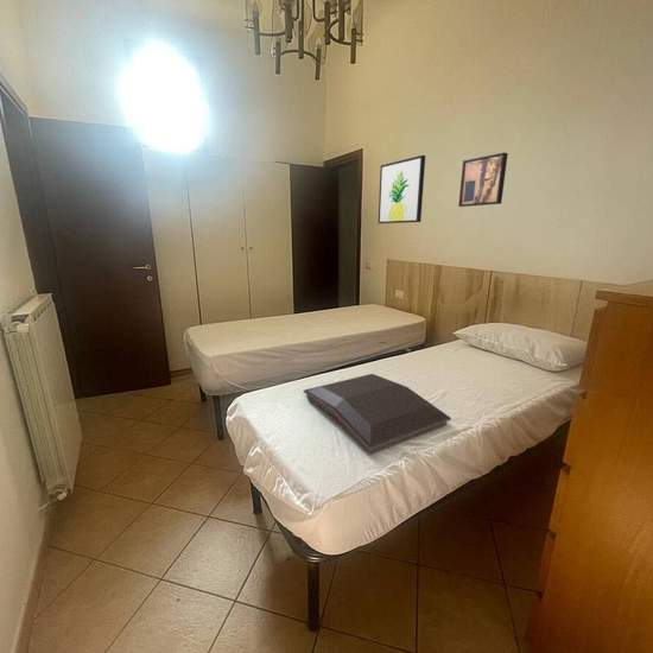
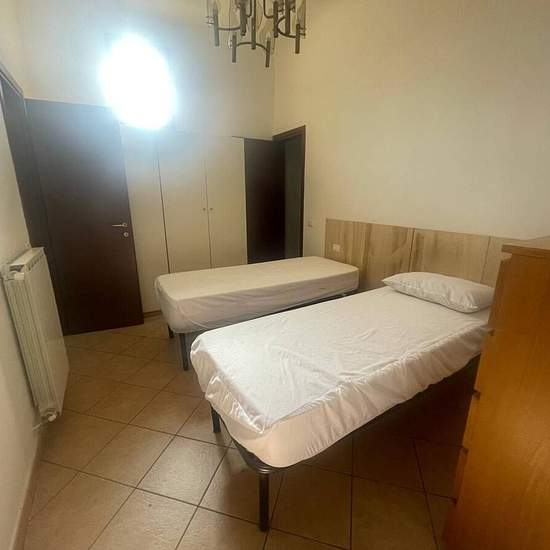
- wall art [378,154,426,224]
- serving tray [302,373,452,456]
- wall art [457,152,509,208]
